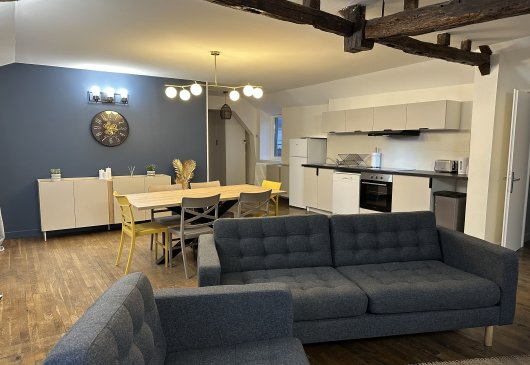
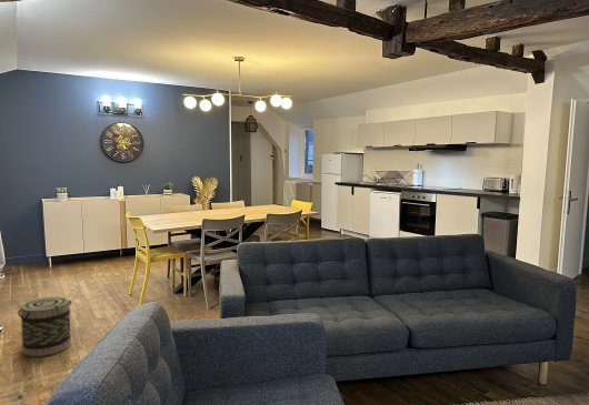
+ basket [17,296,72,357]
